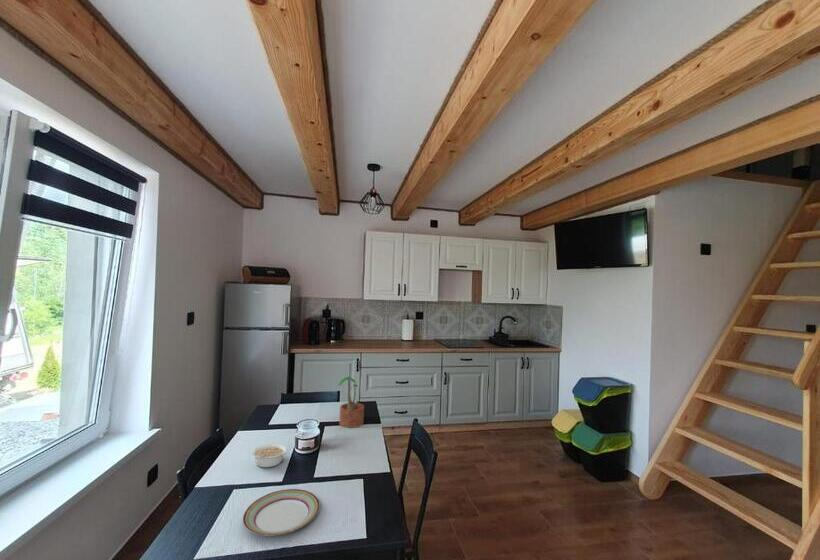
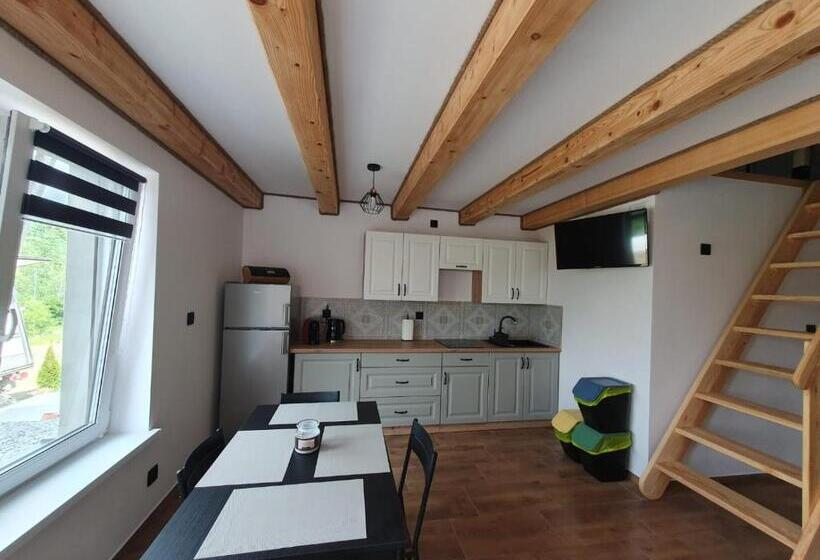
- potted plant [336,376,365,429]
- plate [242,488,321,537]
- legume [251,443,288,468]
